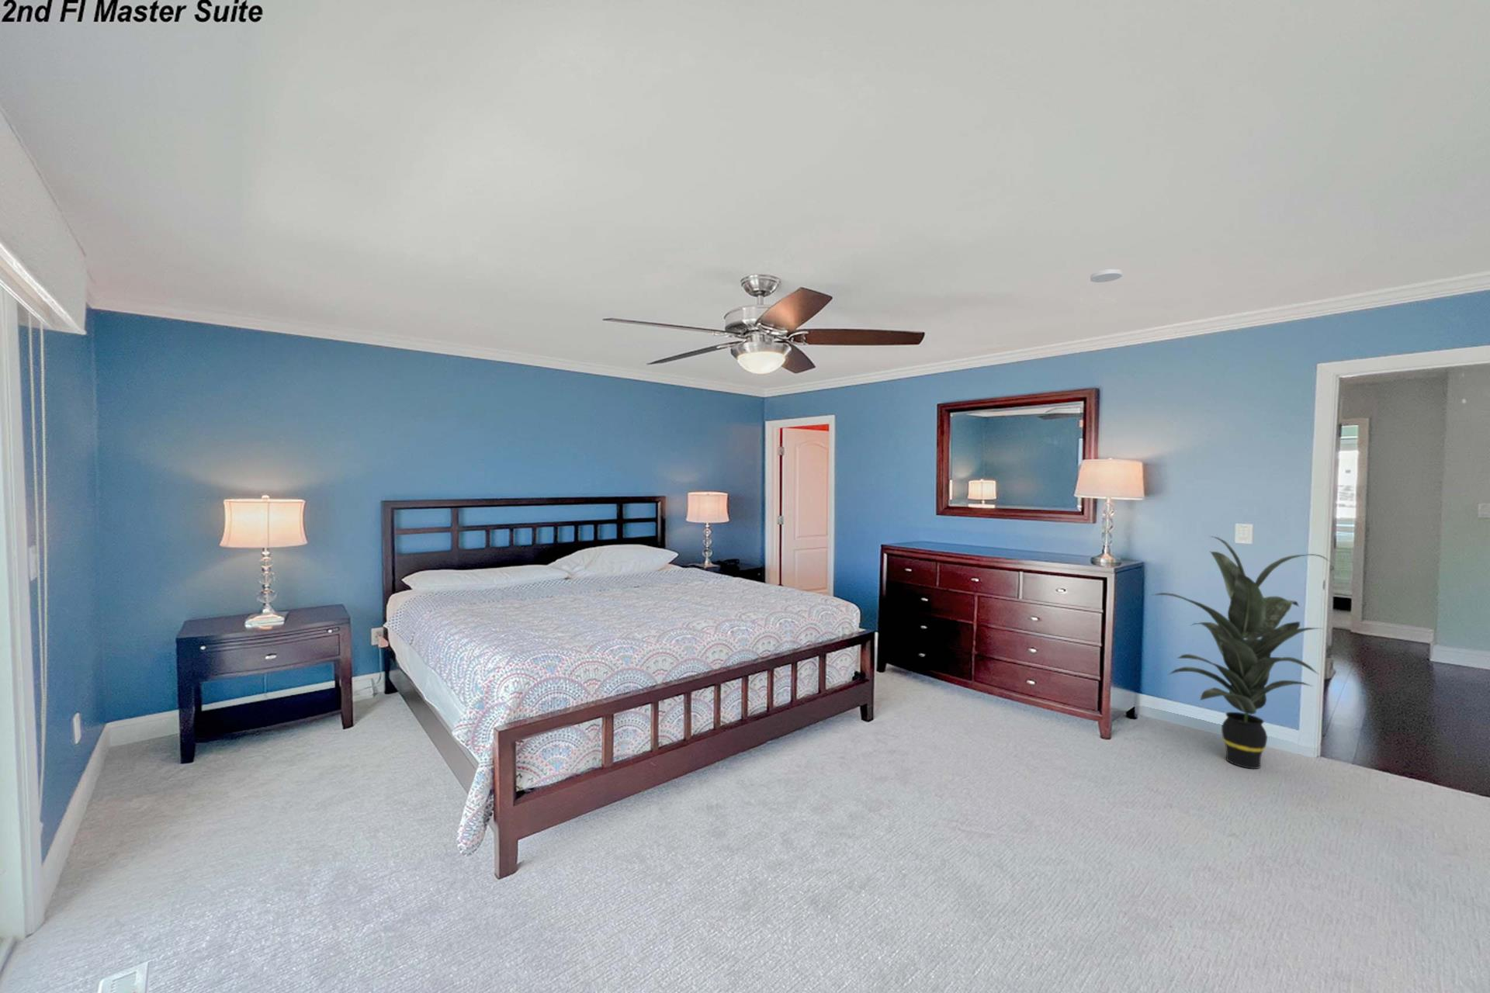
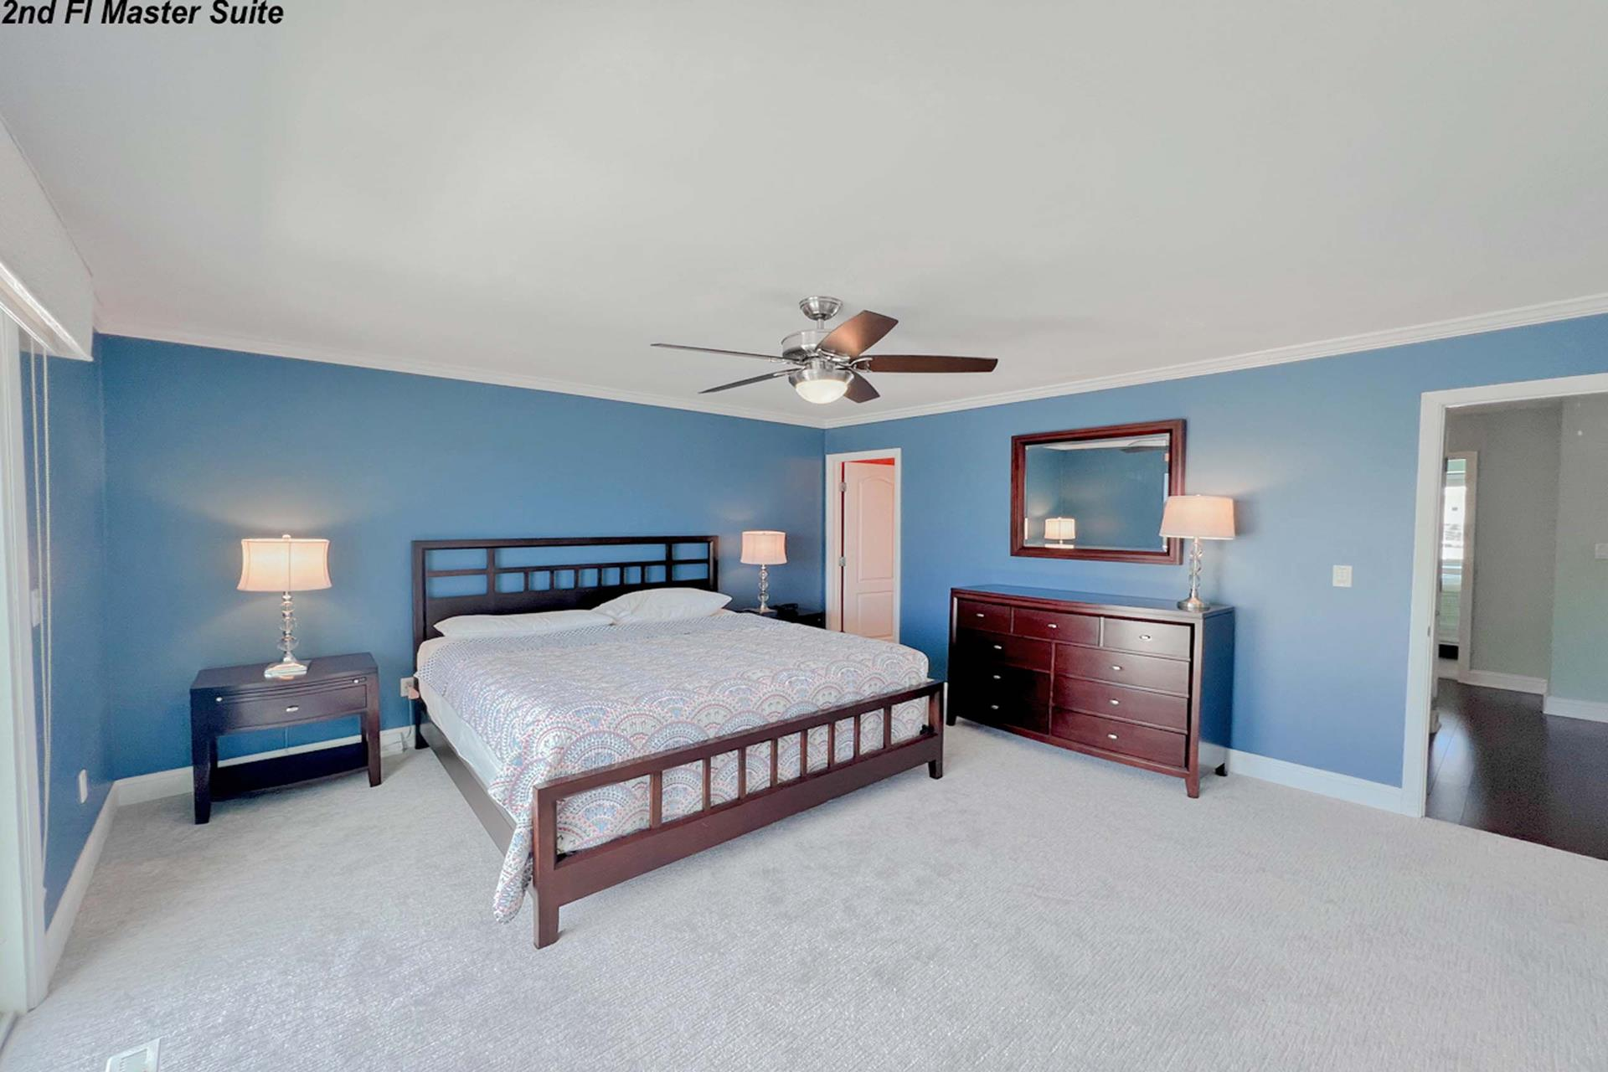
- indoor plant [1153,535,1330,769]
- smoke detector [1090,268,1123,283]
